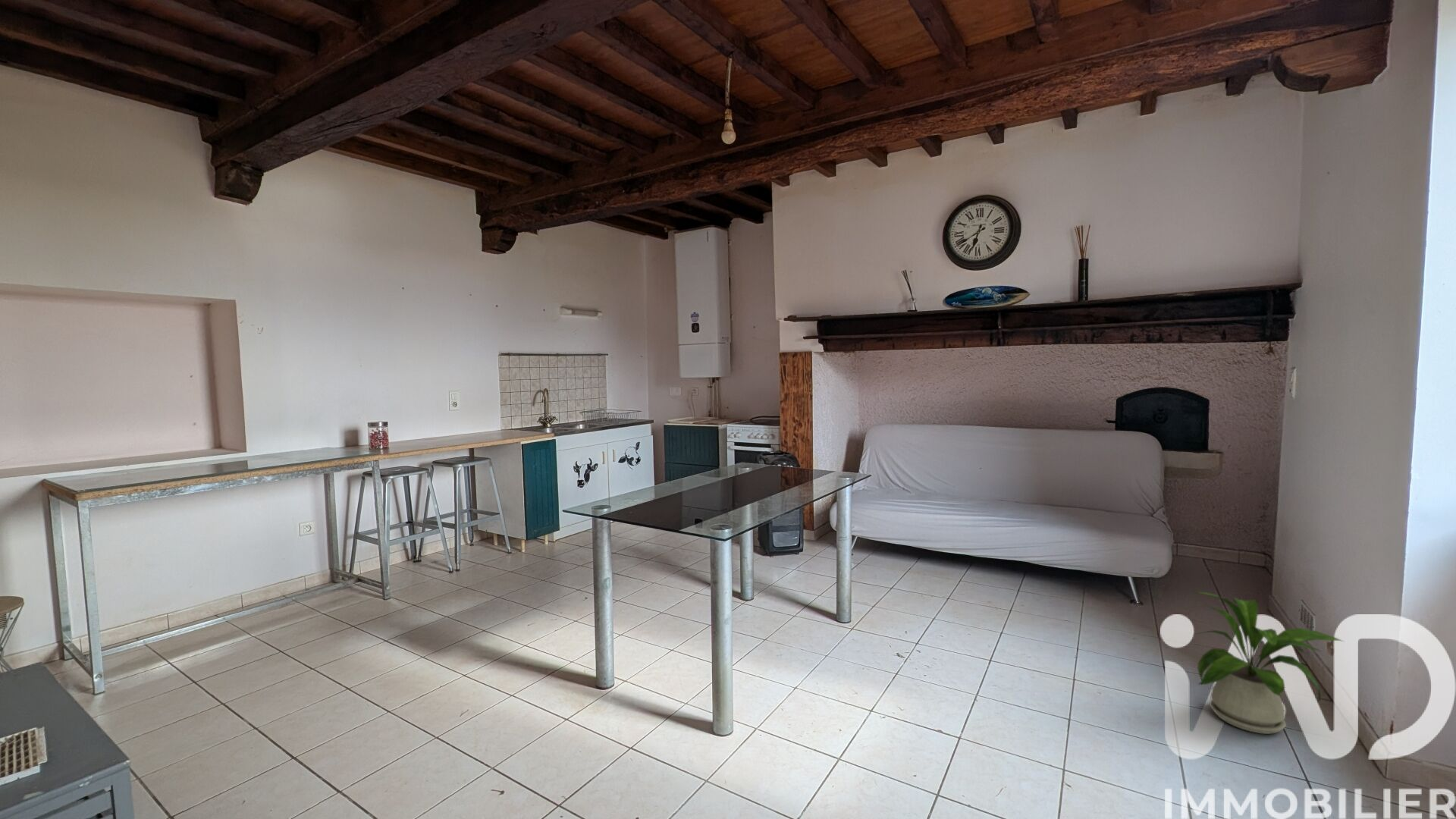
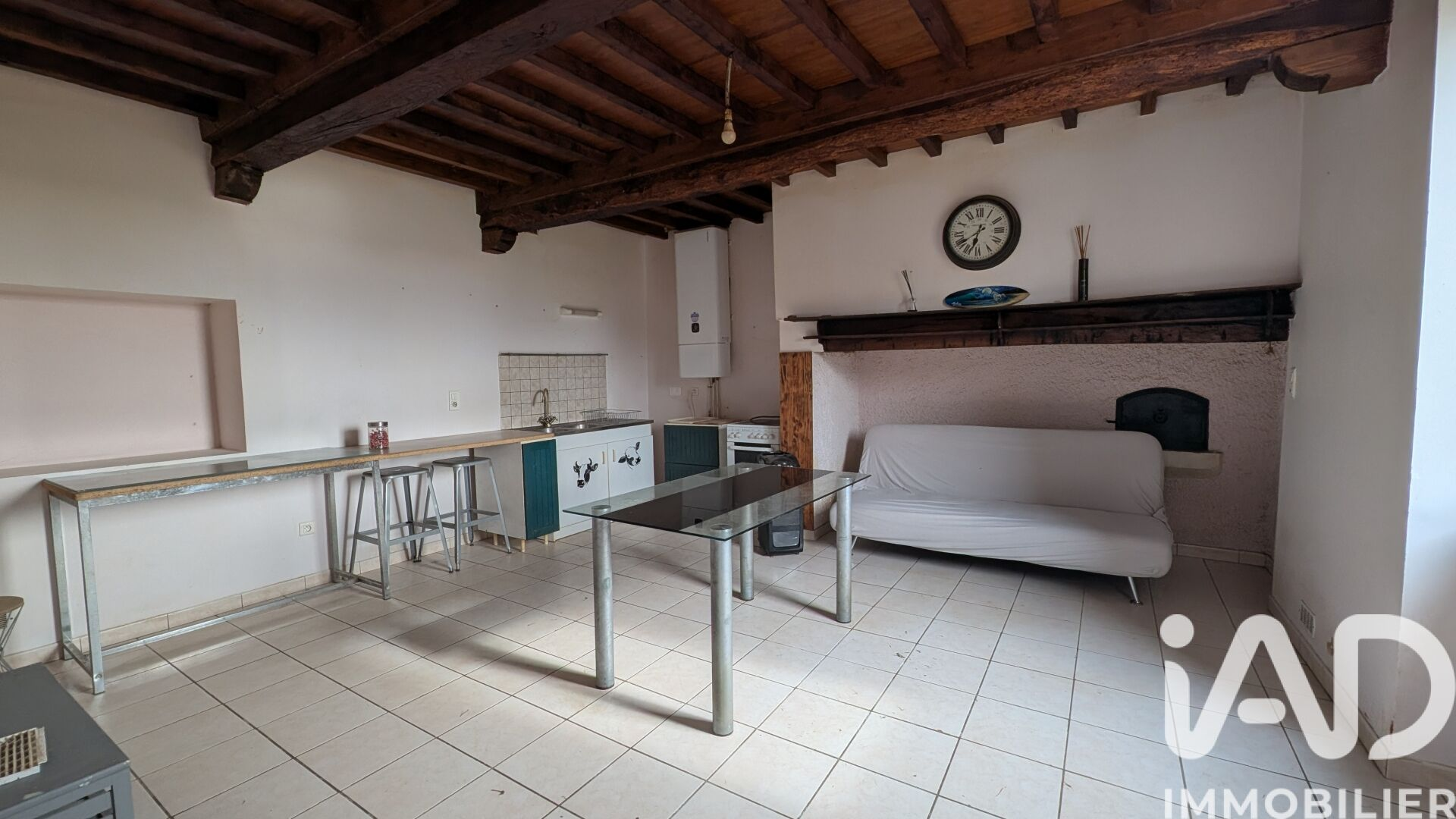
- house plant [1192,591,1345,735]
